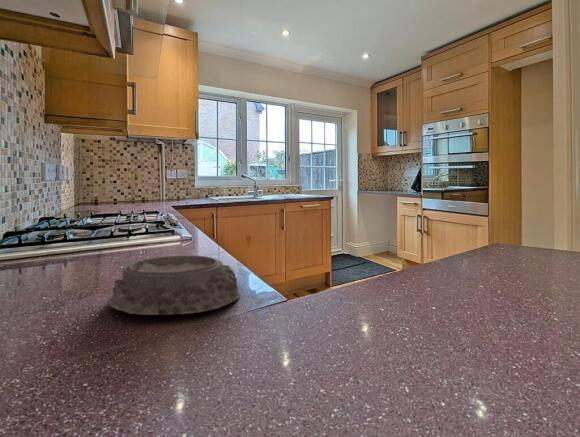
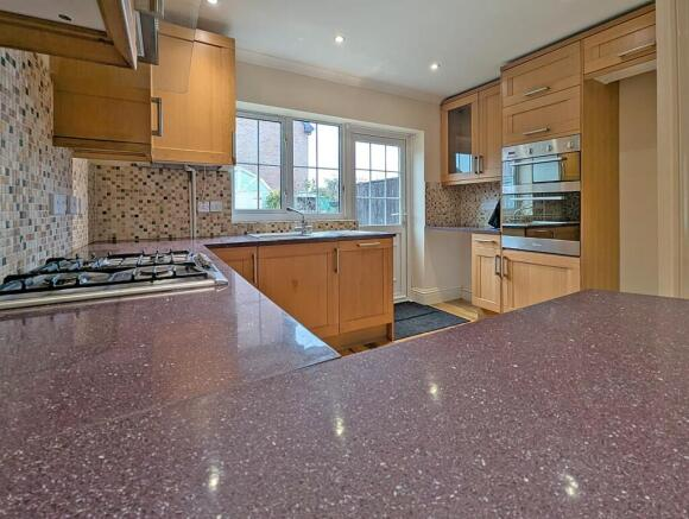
- mortar [106,255,241,316]
